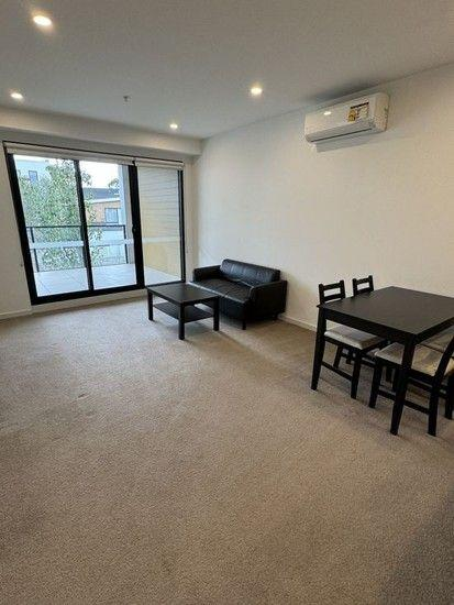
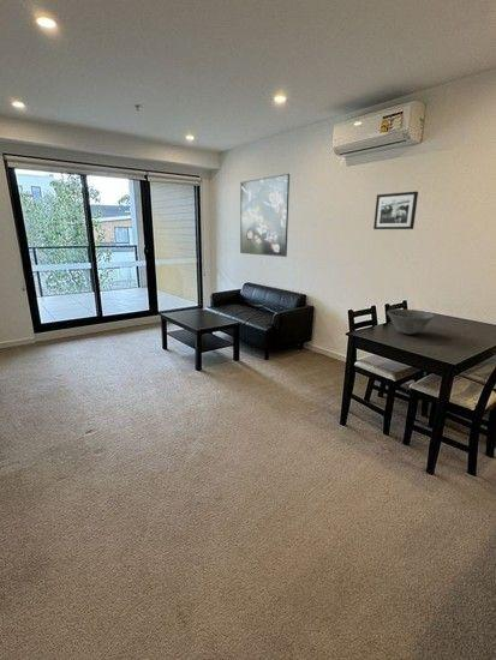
+ picture frame [372,191,419,230]
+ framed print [239,173,291,258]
+ bowl [386,308,436,335]
